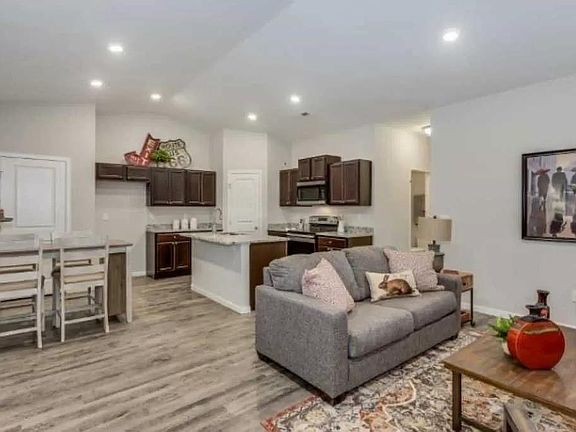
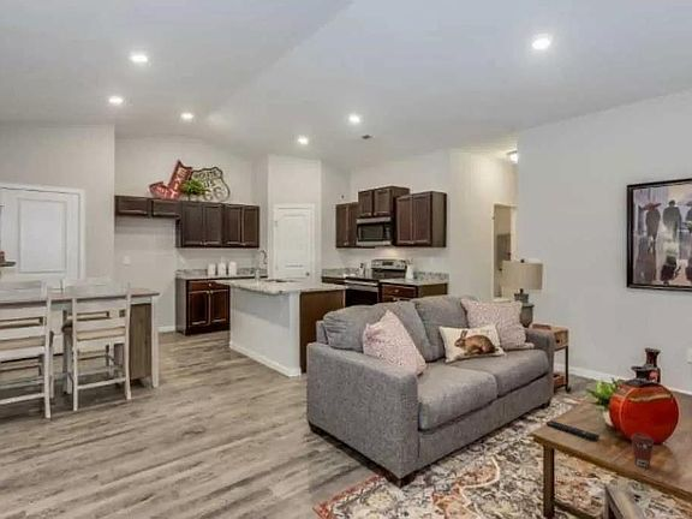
+ remote control [545,419,601,441]
+ coffee cup [630,432,656,469]
